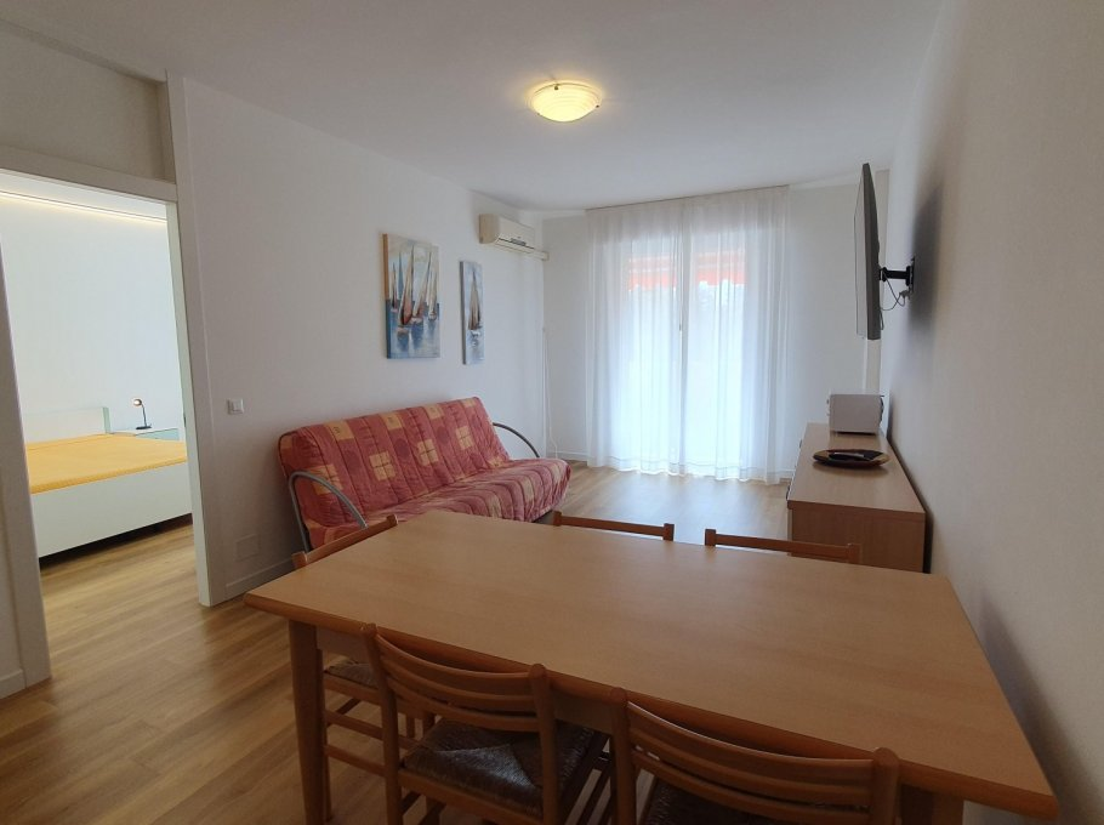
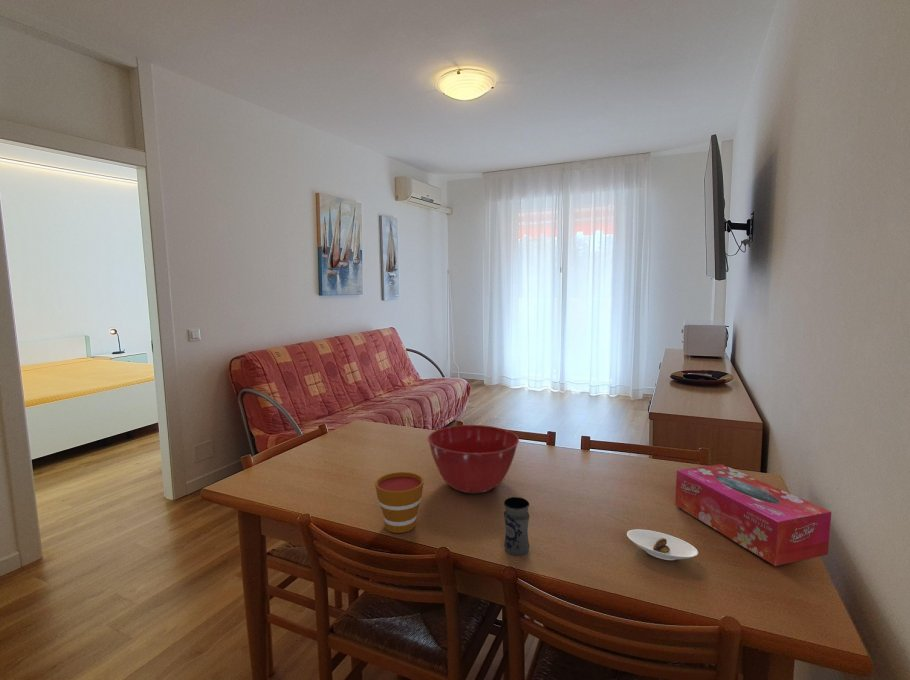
+ saucer [626,528,699,561]
+ tissue box [674,463,832,567]
+ mixing bowl [427,424,520,494]
+ jar [503,496,530,557]
+ cup [374,471,424,534]
